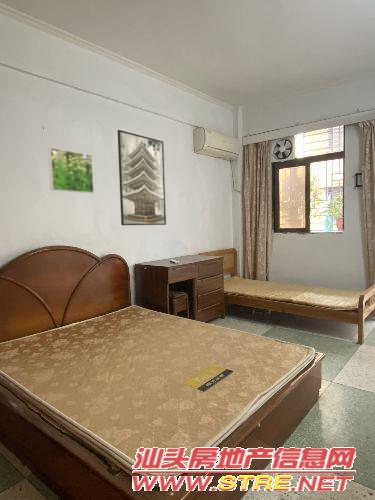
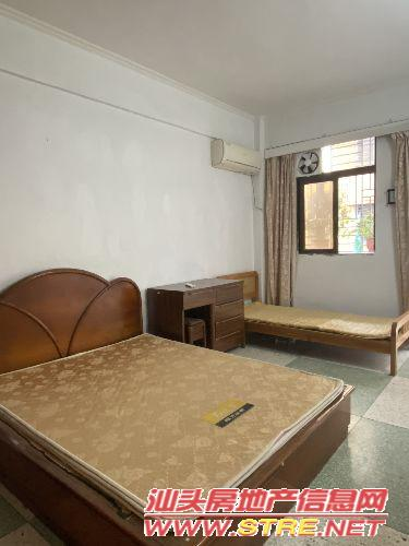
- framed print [117,129,167,226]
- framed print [48,147,95,194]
